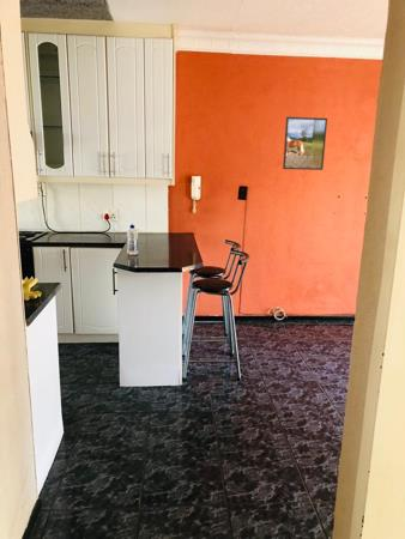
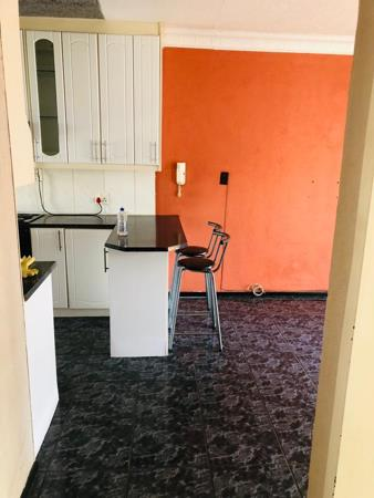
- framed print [282,116,328,171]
